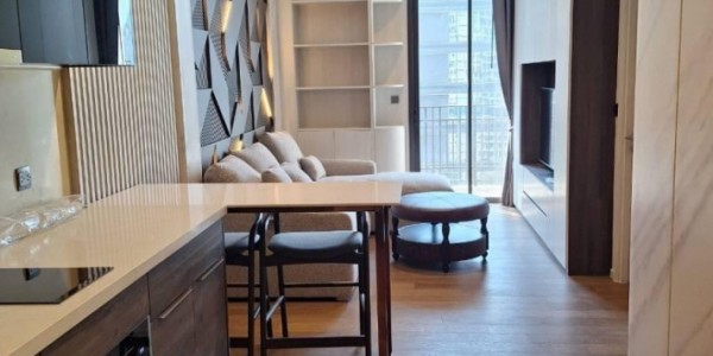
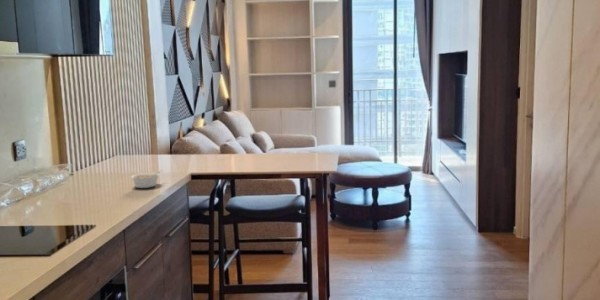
+ legume [130,169,164,189]
